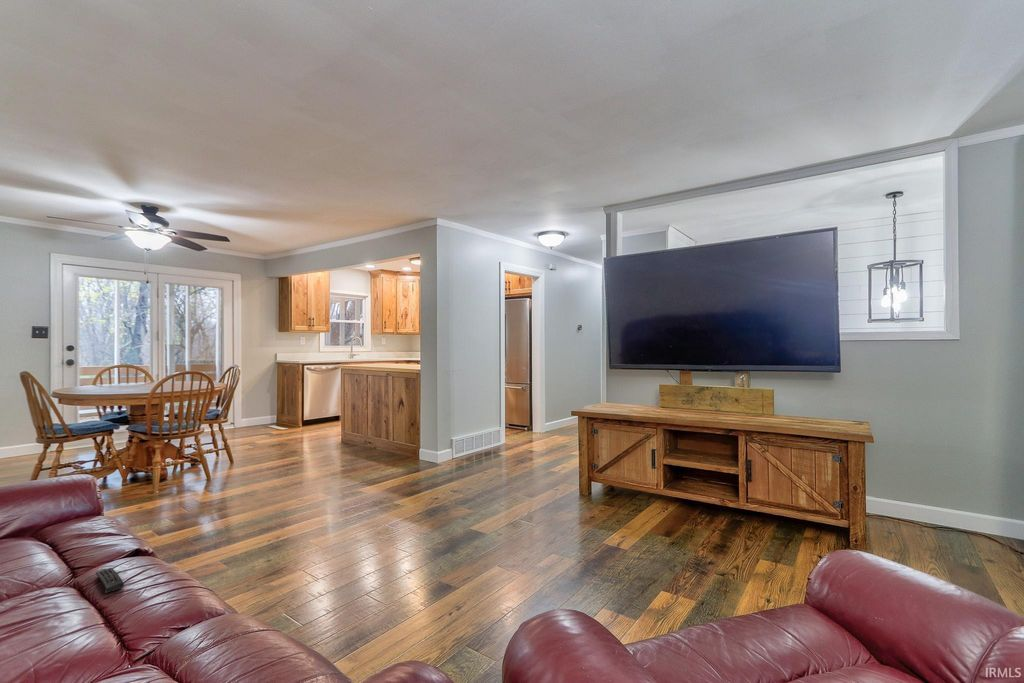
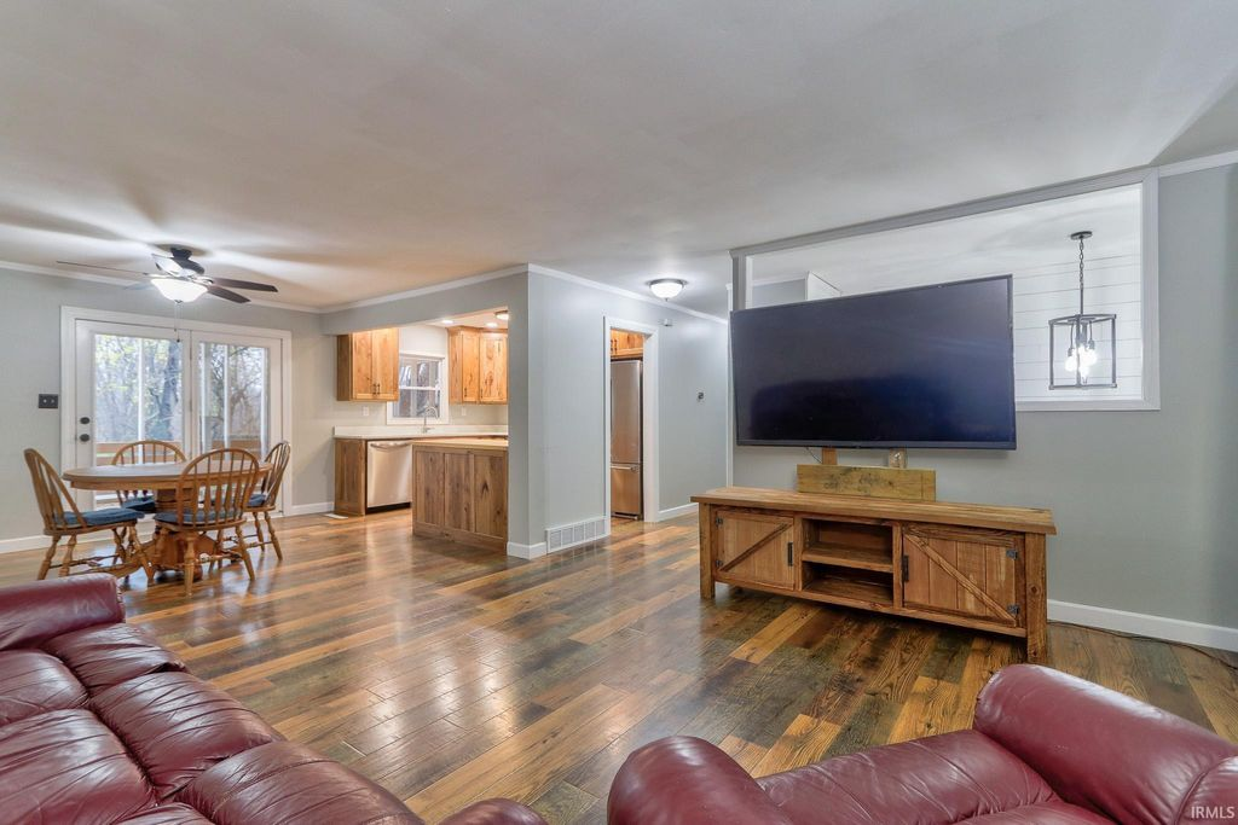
- remote control [95,567,125,594]
